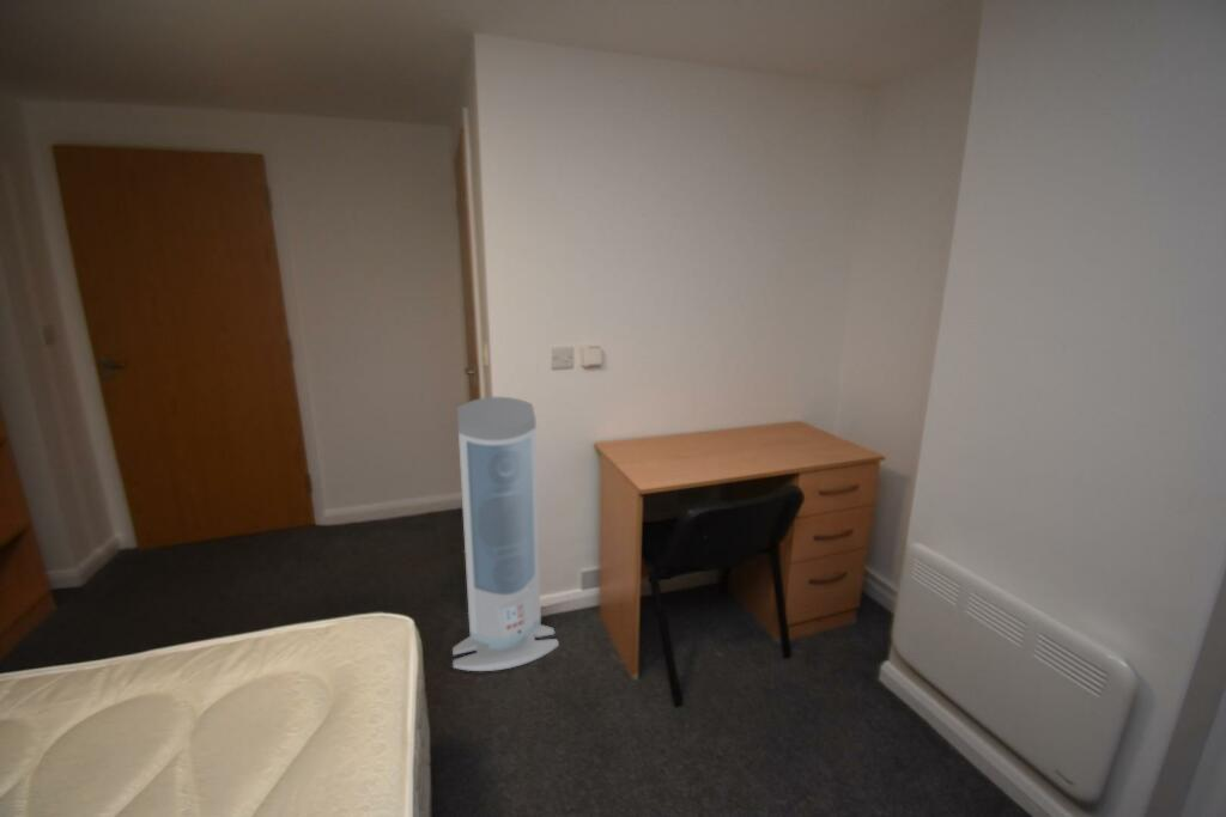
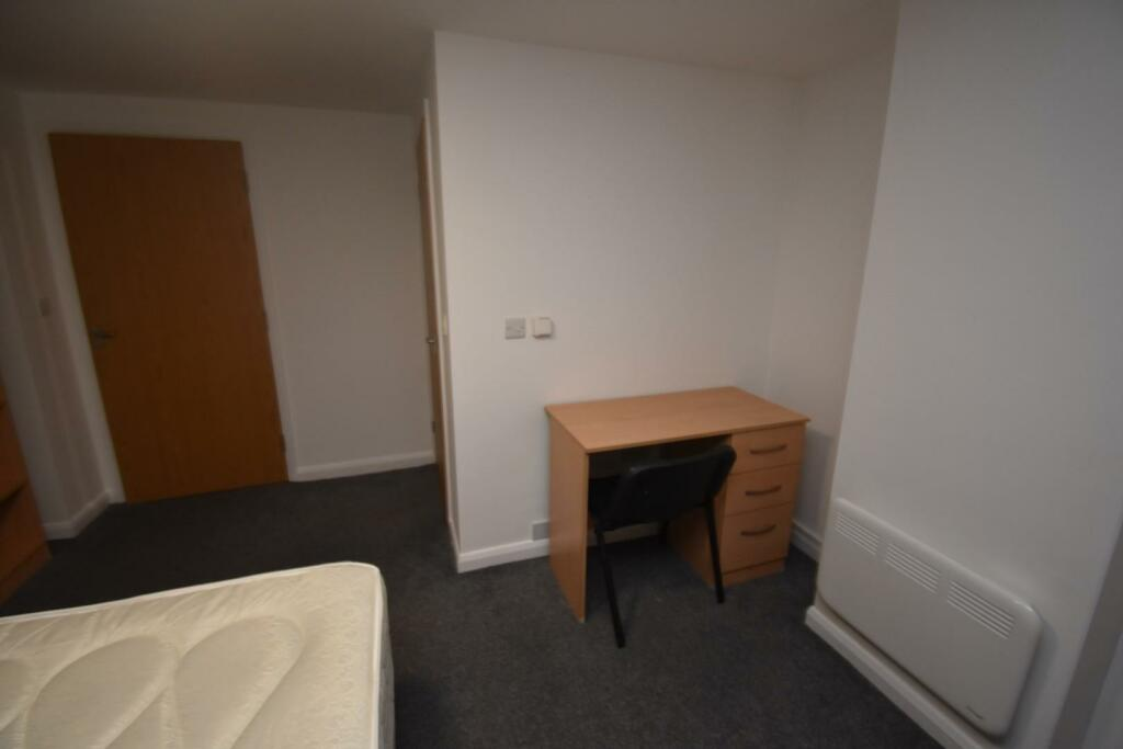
- air purifier [451,396,560,672]
